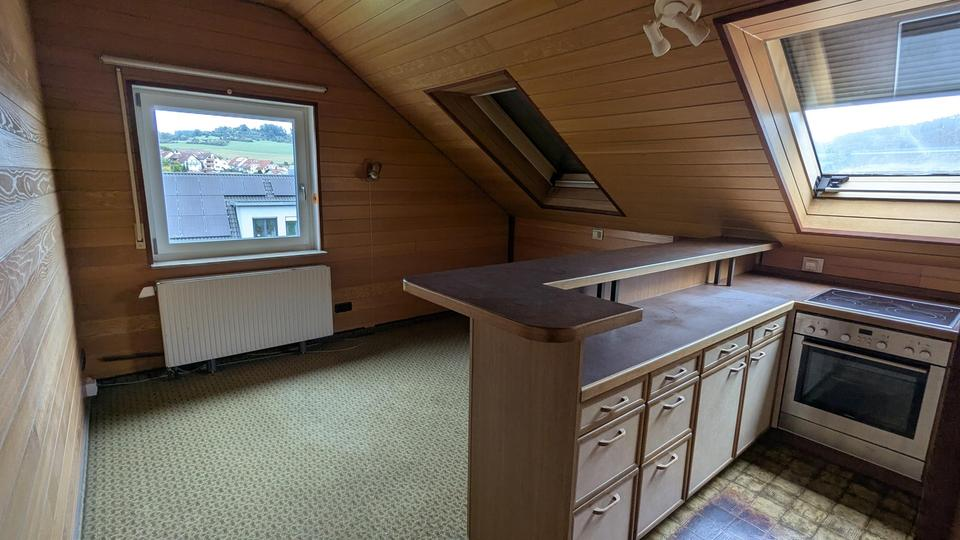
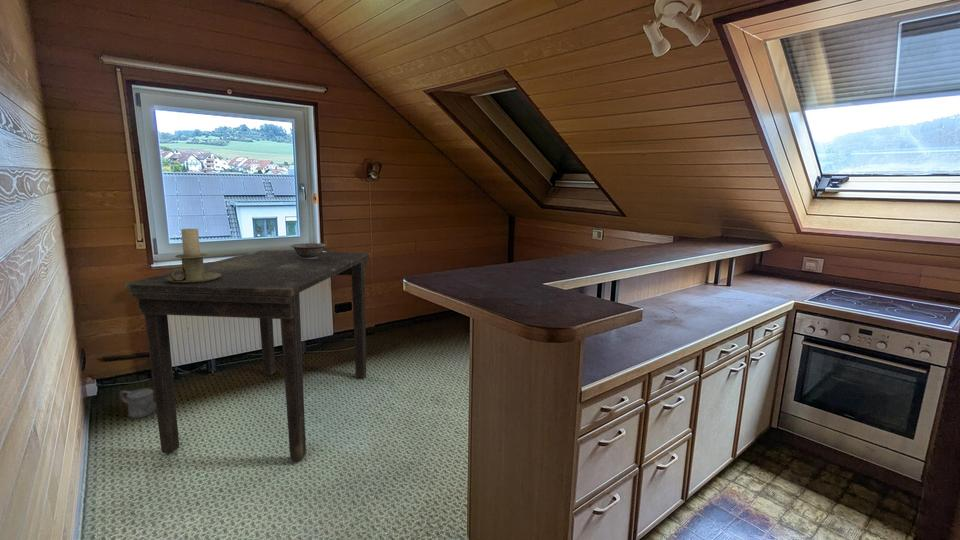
+ watering can [119,387,156,419]
+ dining table [124,249,372,461]
+ candle holder [165,228,221,283]
+ decorative bowl [290,242,328,259]
